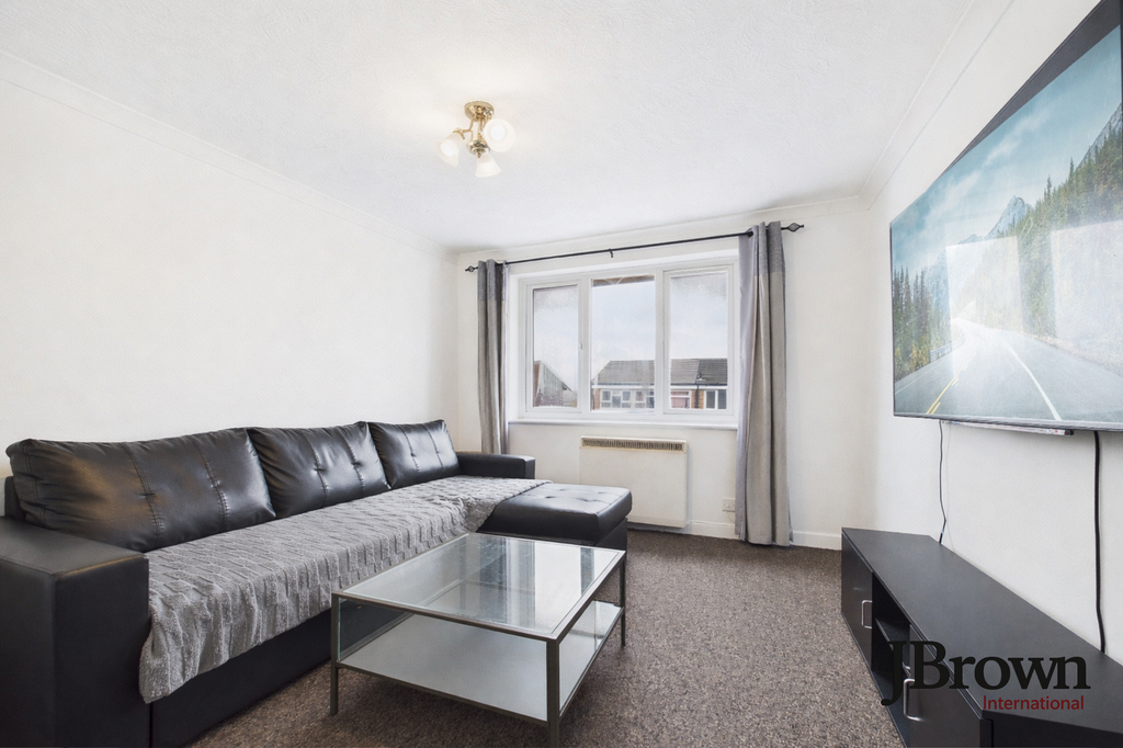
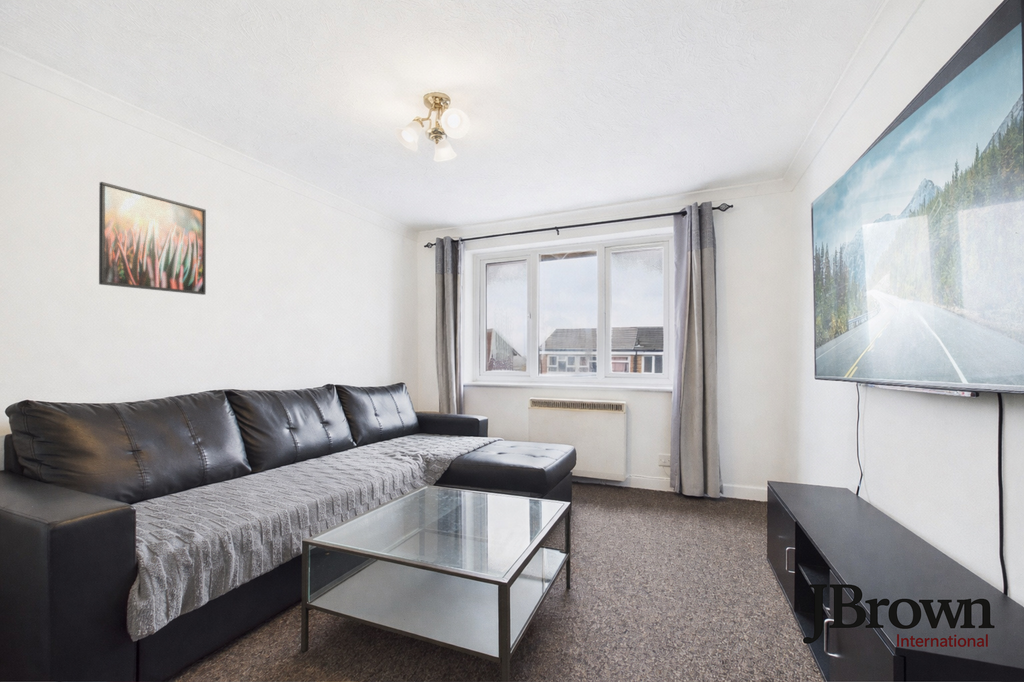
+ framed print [98,181,207,296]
